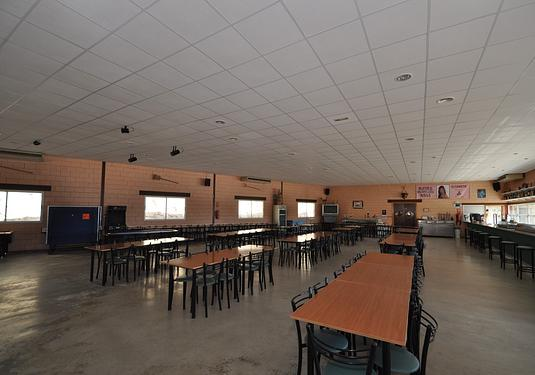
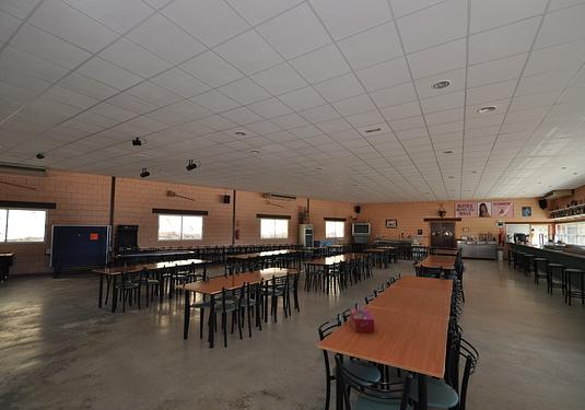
+ tissue box [349,308,375,333]
